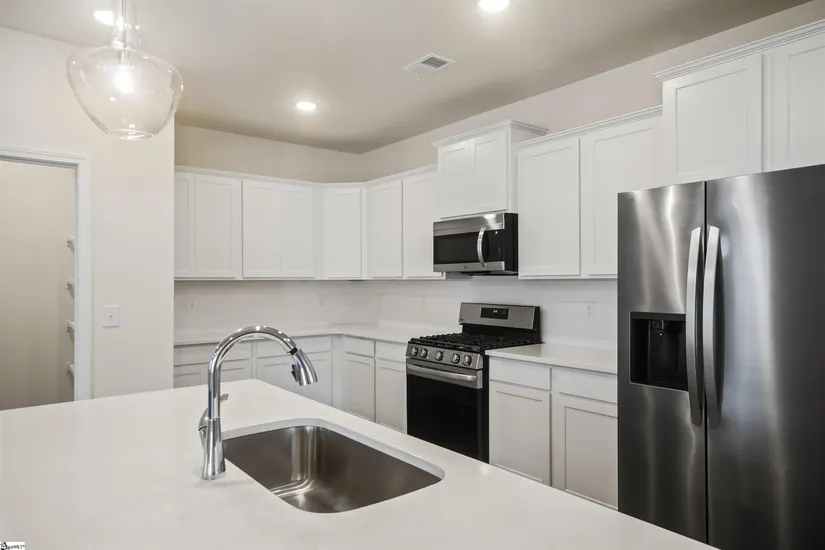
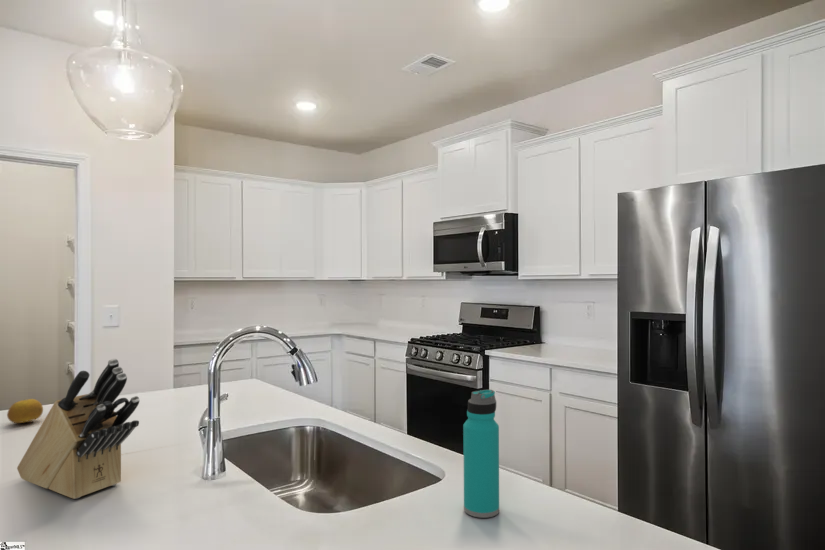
+ water bottle [462,389,500,519]
+ knife block [16,358,140,500]
+ fruit [6,398,44,424]
